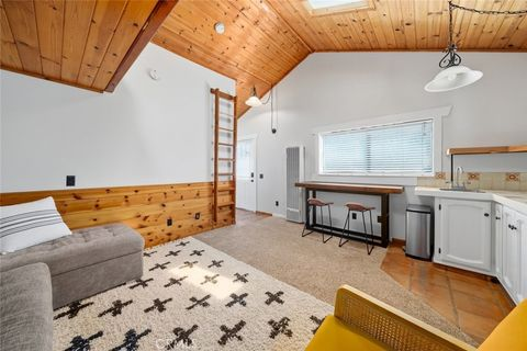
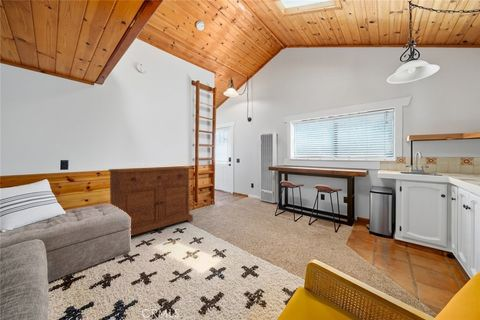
+ sideboard [107,166,194,237]
